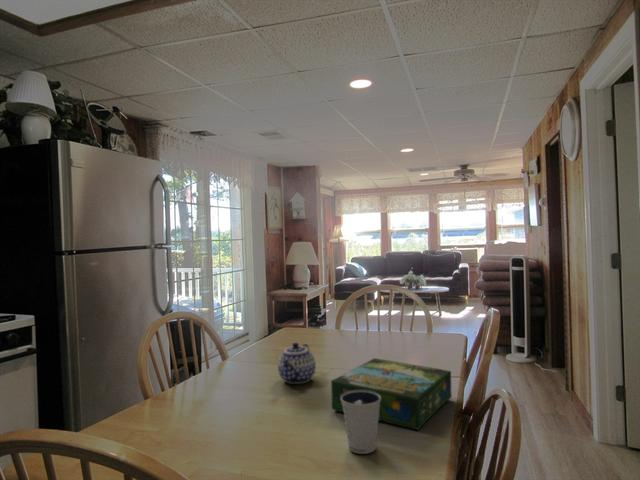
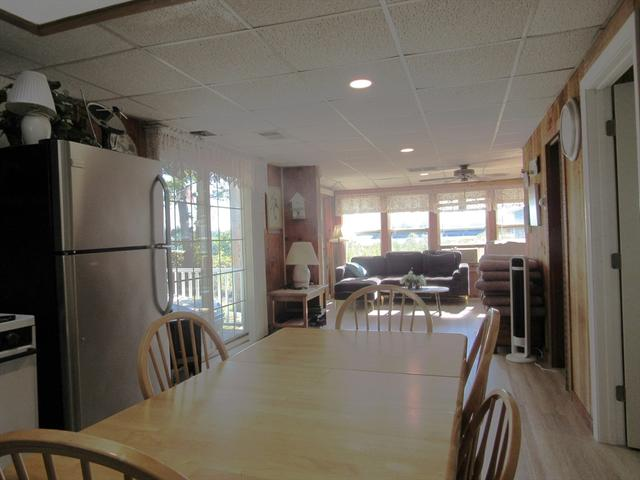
- board game [330,357,453,431]
- teapot [277,342,317,385]
- dixie cup [341,390,381,455]
